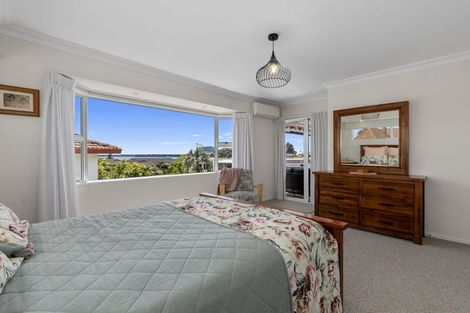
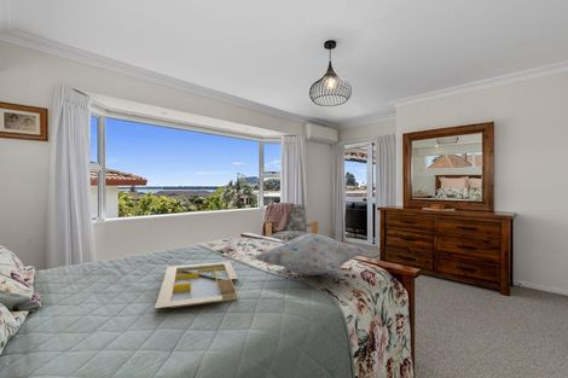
+ serving tray [153,261,239,309]
+ decorative pillow [253,232,366,277]
